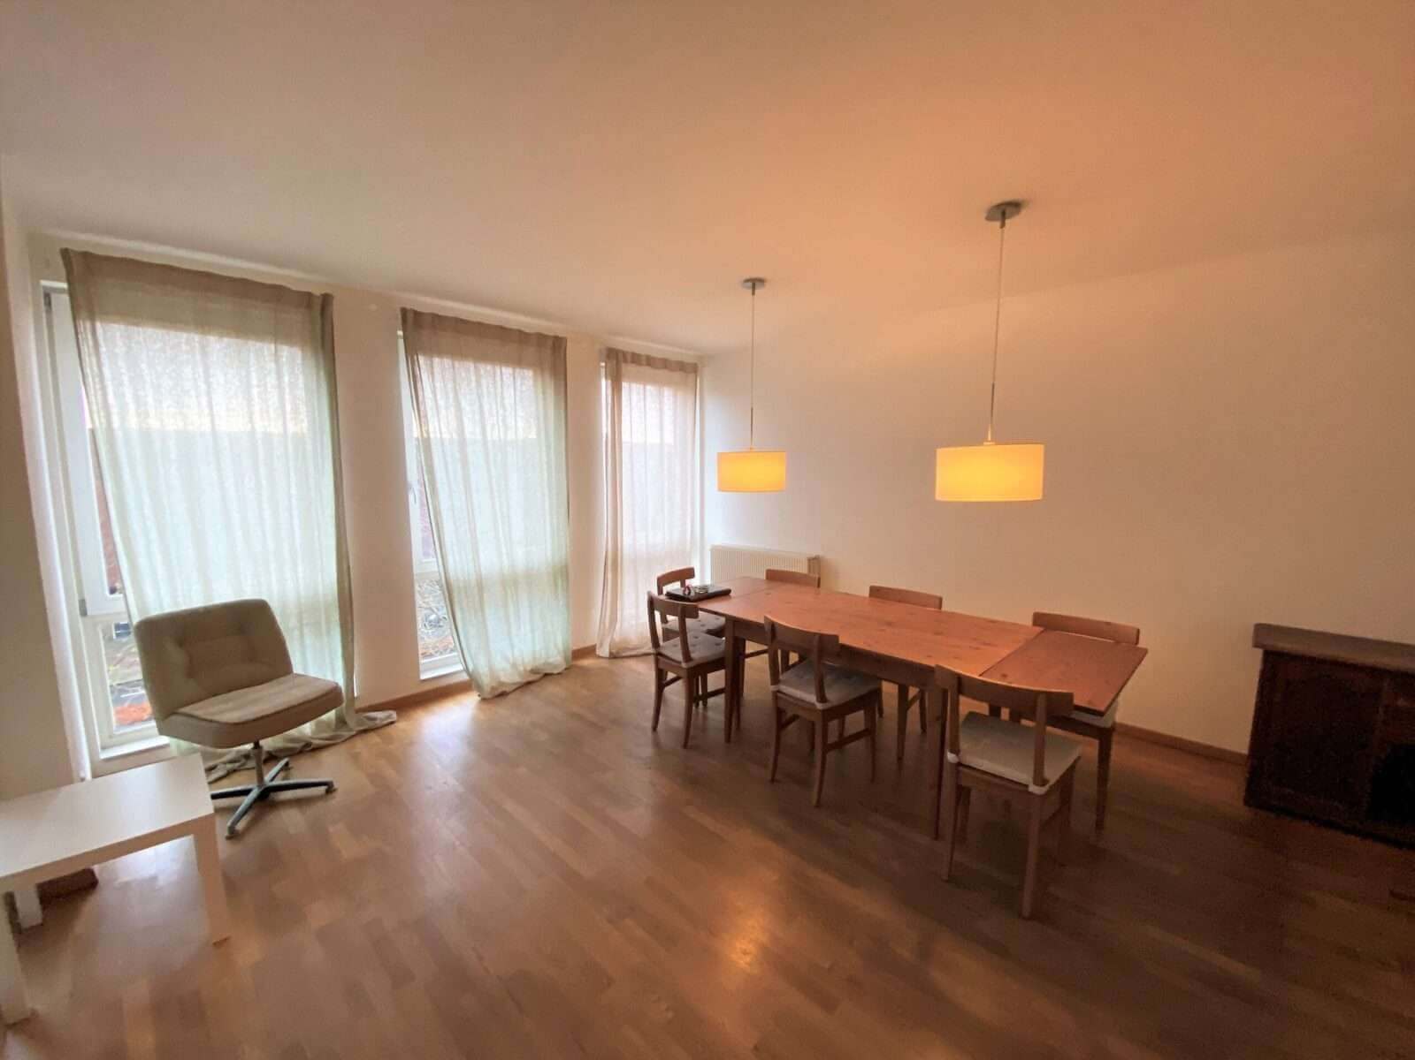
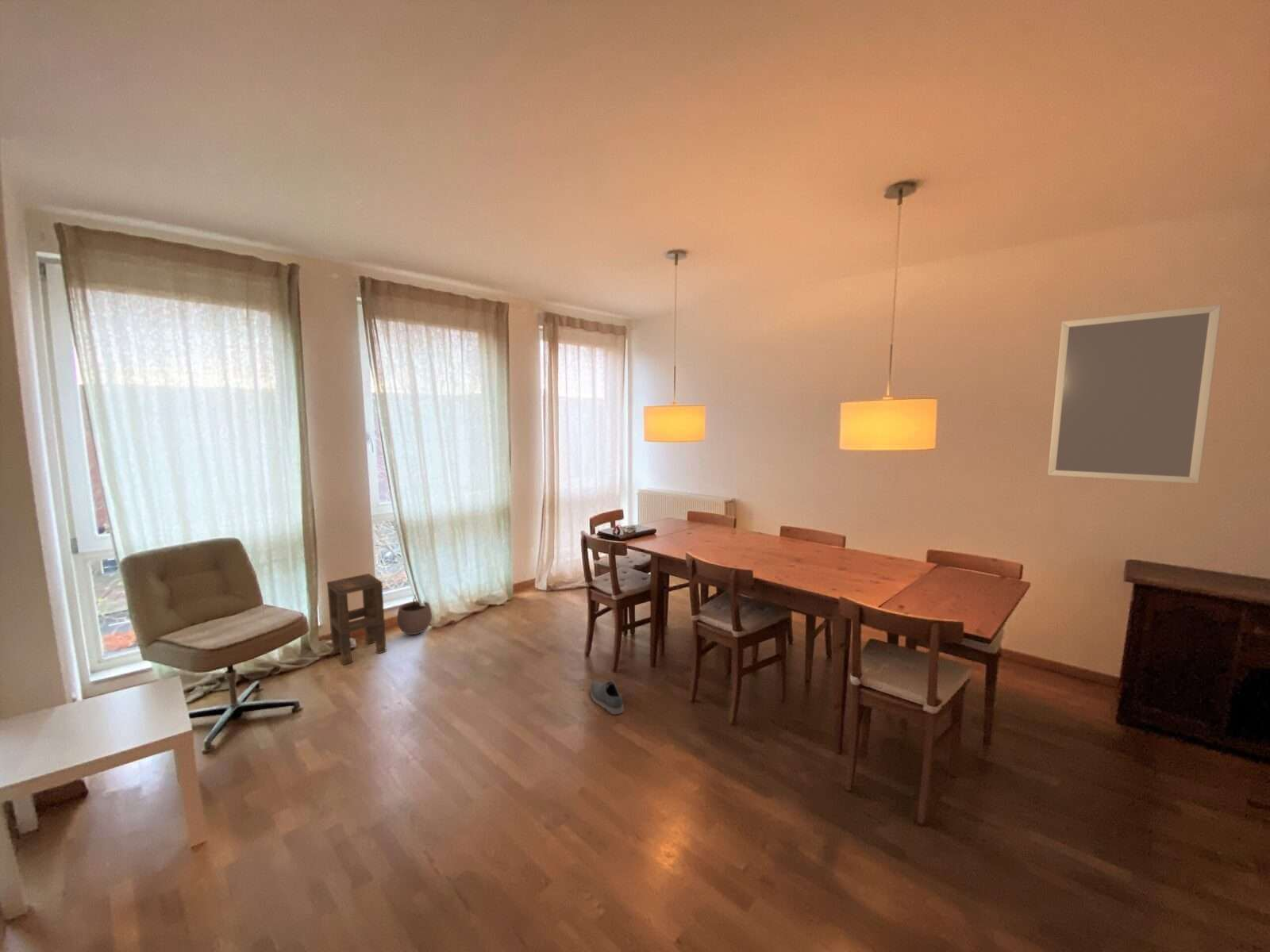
+ home mirror [1047,304,1222,485]
+ side table [326,573,387,666]
+ plant pot [396,593,433,635]
+ shoe [589,680,625,716]
